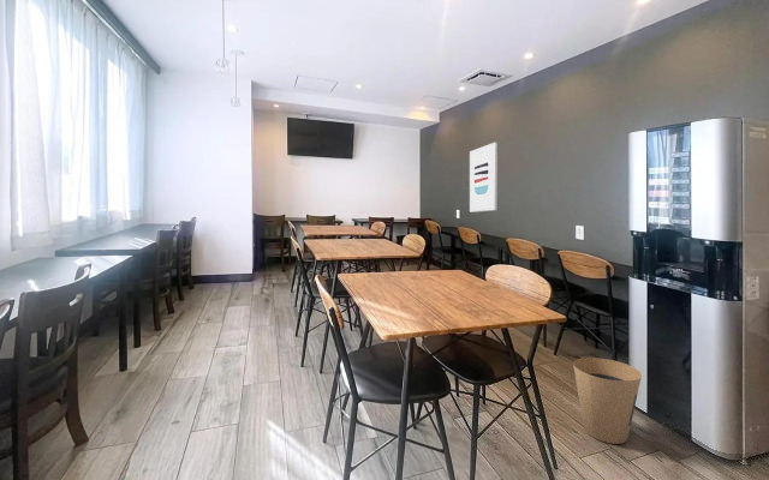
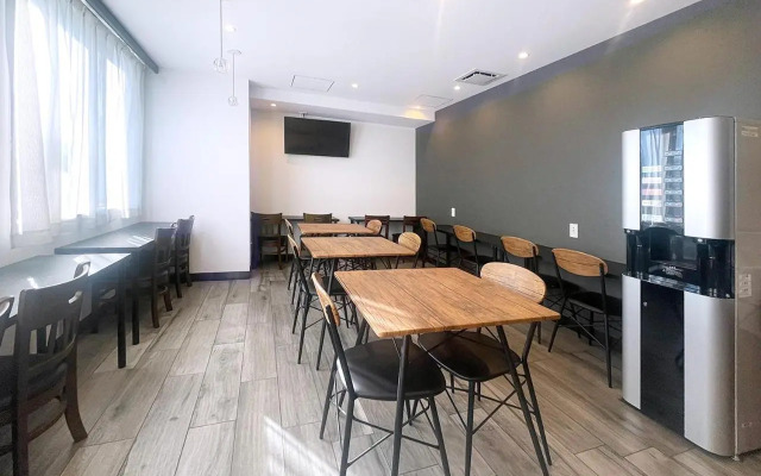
- trash can [572,356,643,445]
- wall art [469,142,499,214]
